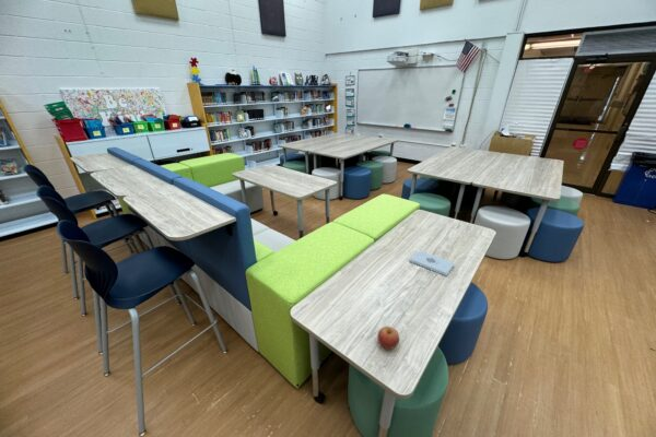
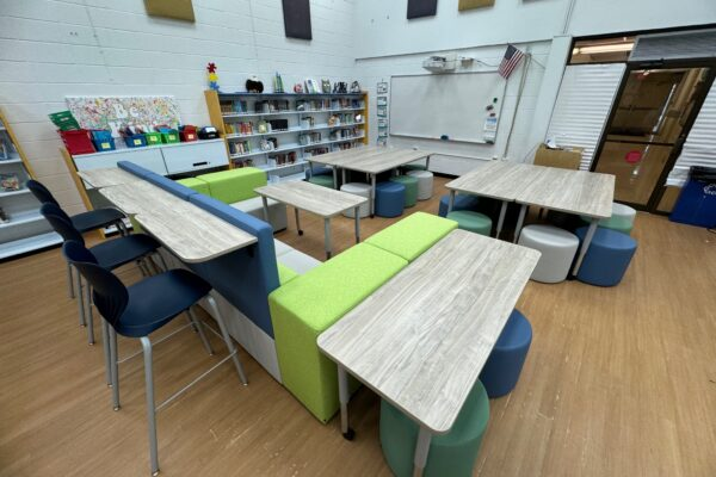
- notepad [408,249,455,277]
- apple [376,326,400,350]
